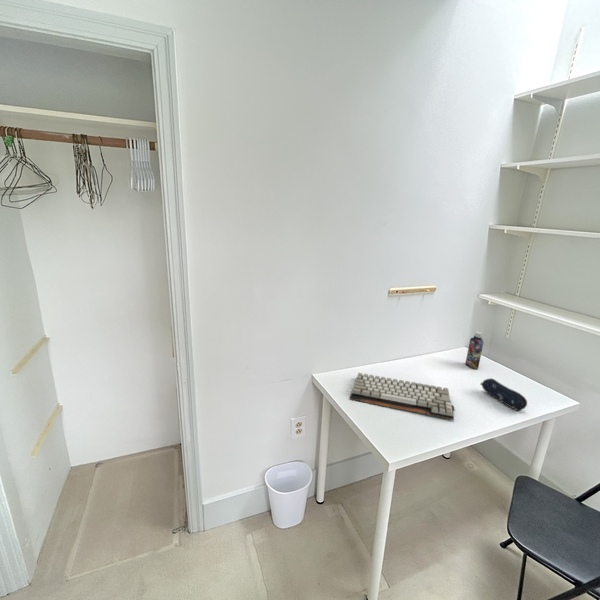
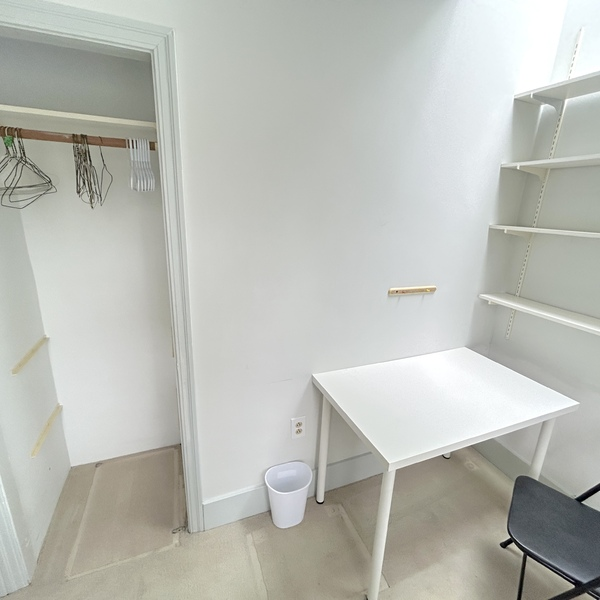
- pencil case [479,377,528,412]
- keyboard [348,372,456,421]
- bottle [464,331,484,370]
